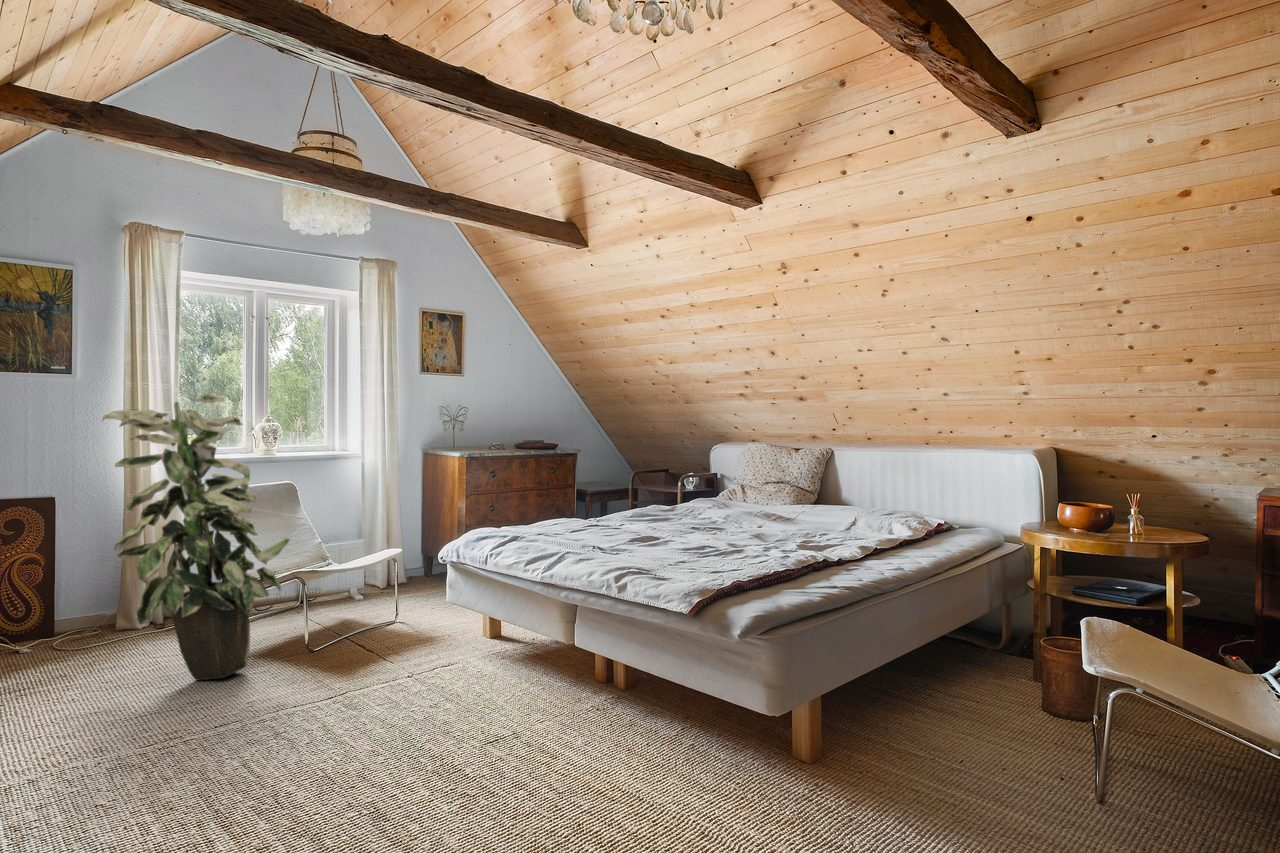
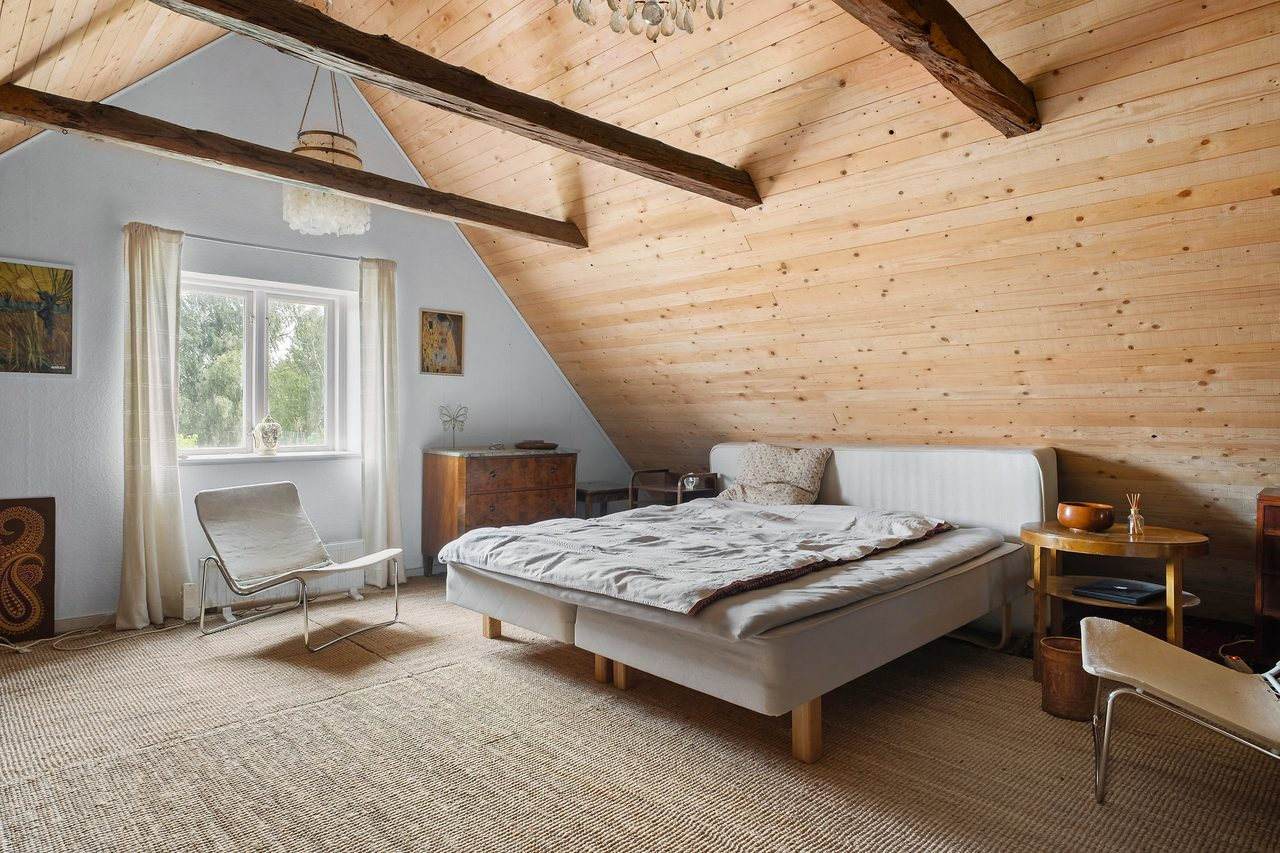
- indoor plant [101,393,291,682]
